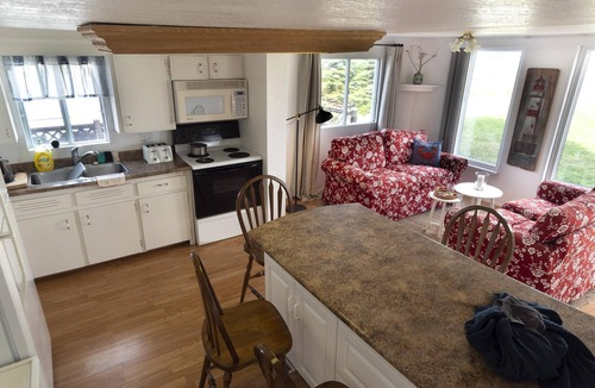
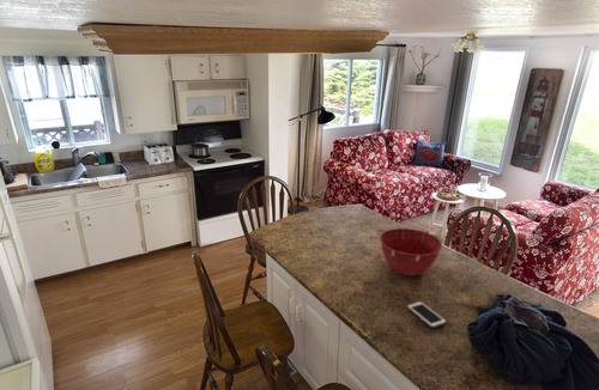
+ mixing bowl [379,227,443,278]
+ cell phone [406,300,448,329]
